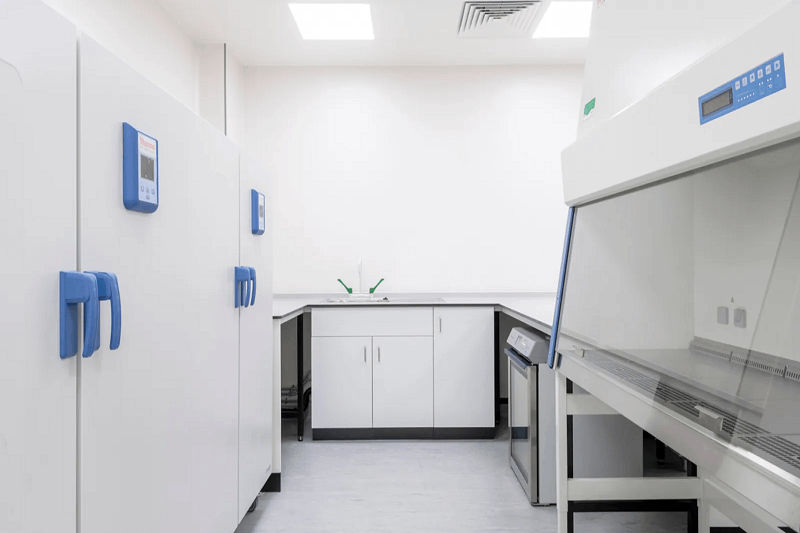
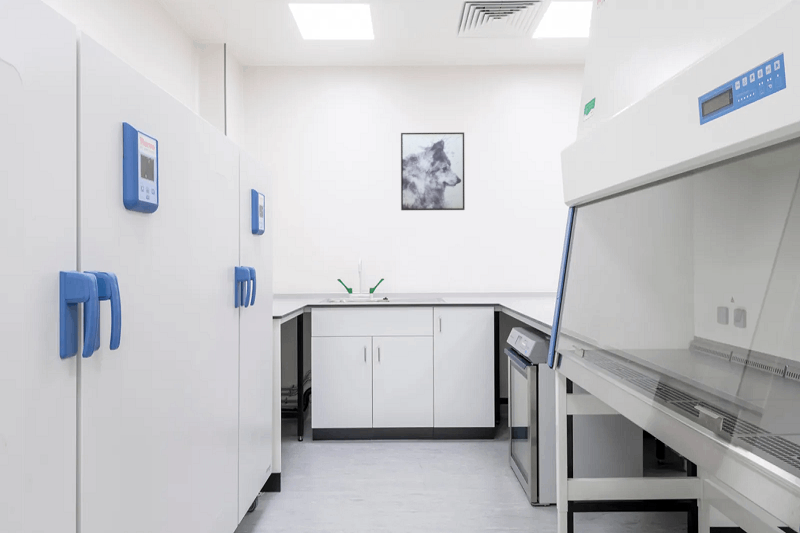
+ wall art [400,131,466,211]
